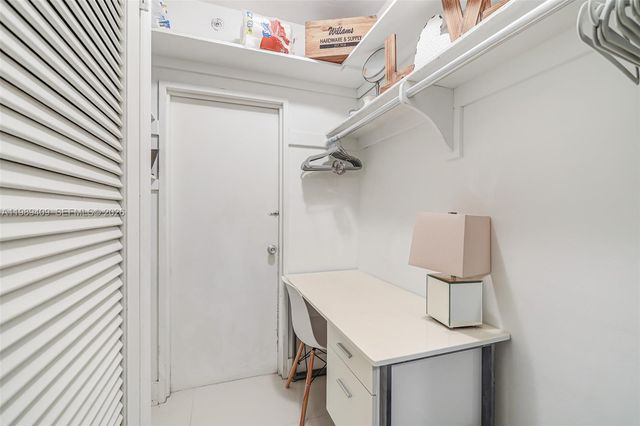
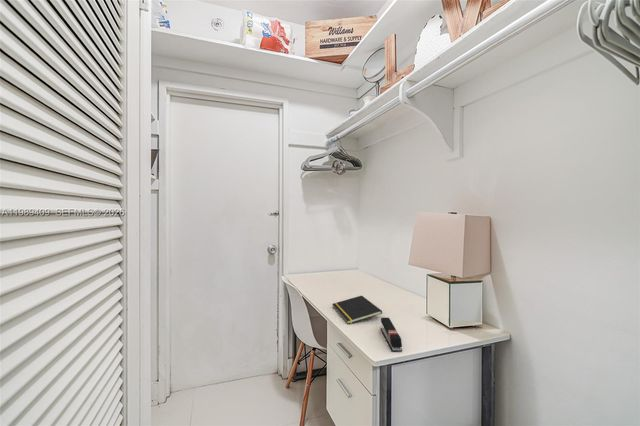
+ stapler [380,317,403,353]
+ notepad [331,295,383,325]
